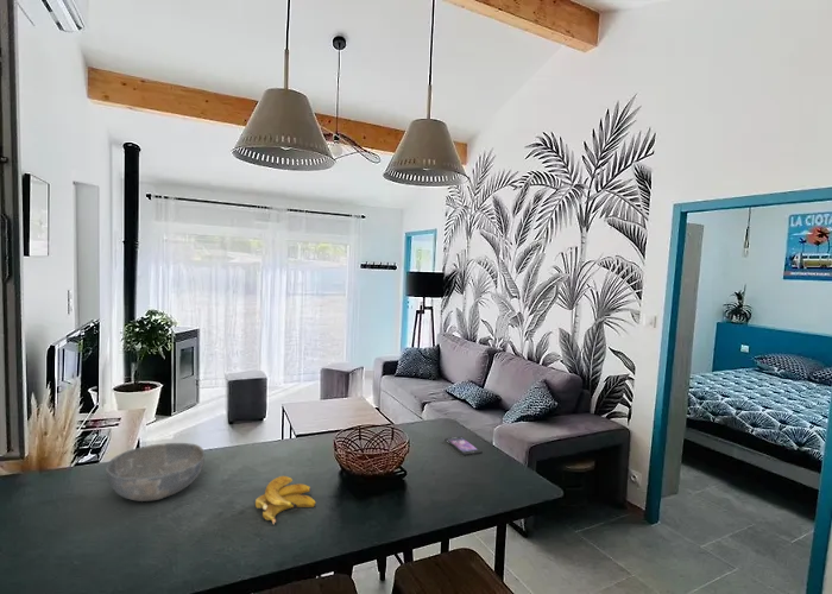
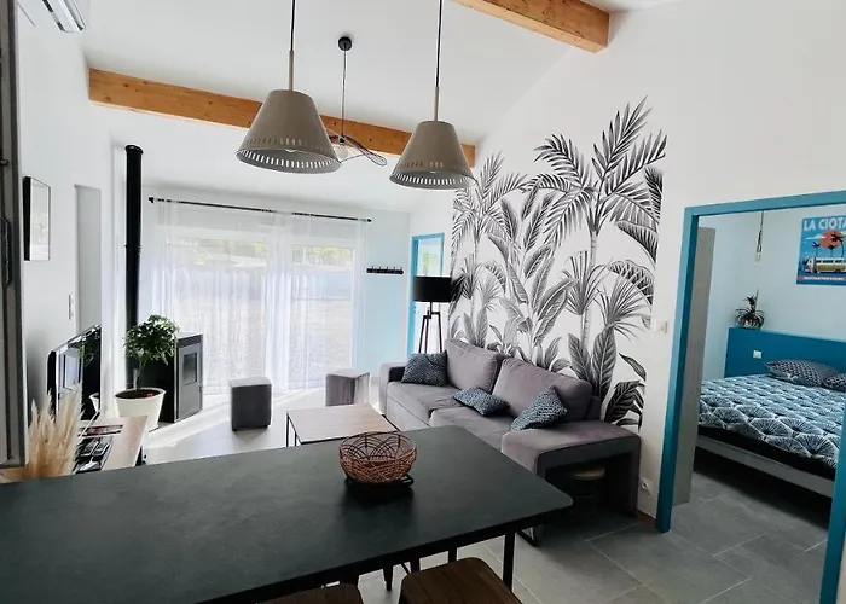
- smartphone [443,435,484,457]
- bowl [105,442,206,503]
- banana [254,475,316,525]
